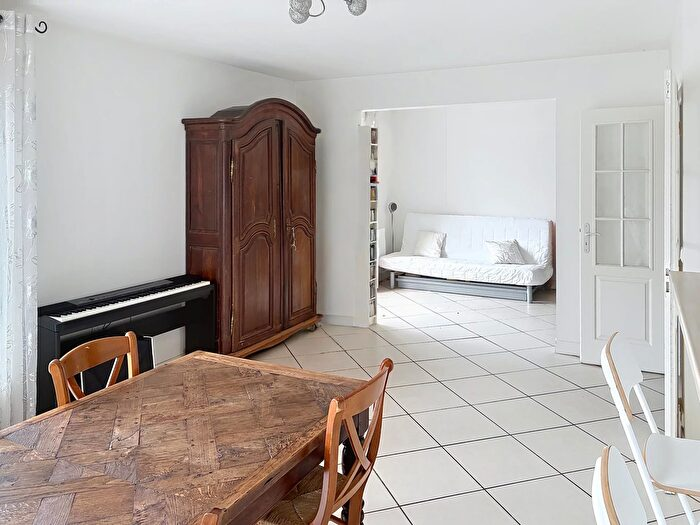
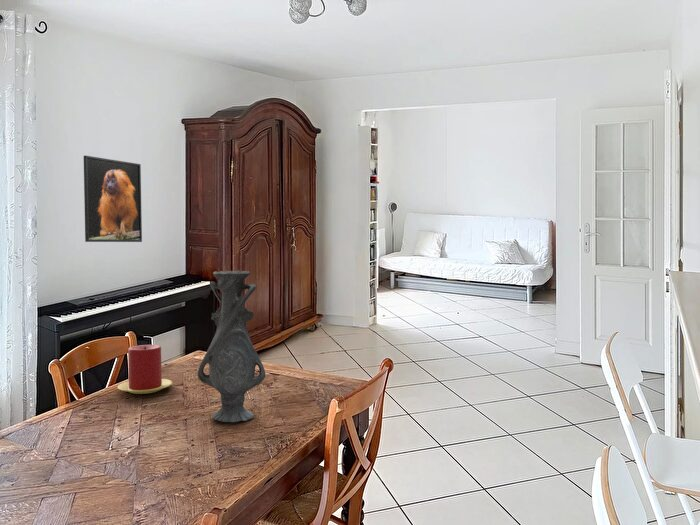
+ vase [197,270,266,423]
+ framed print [83,155,143,243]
+ candle [117,344,173,395]
